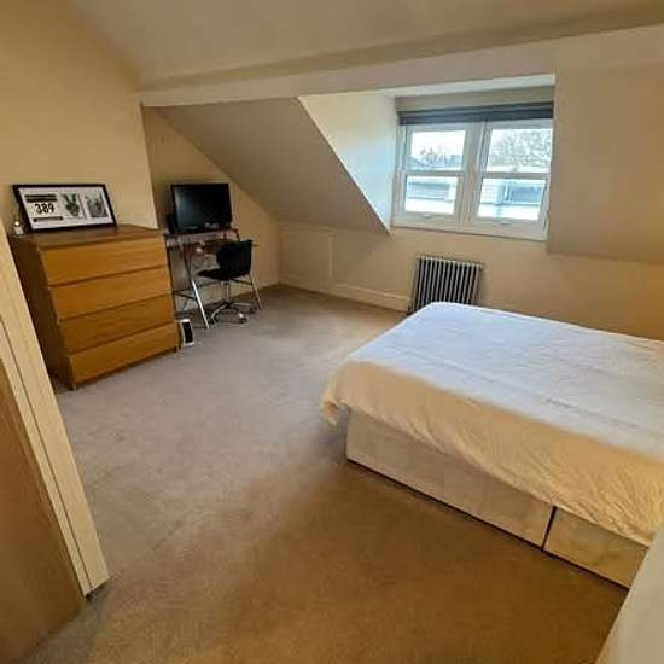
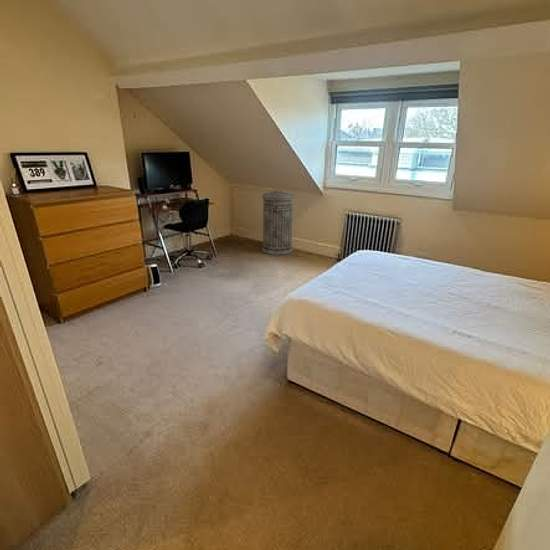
+ trash can [261,188,295,256]
